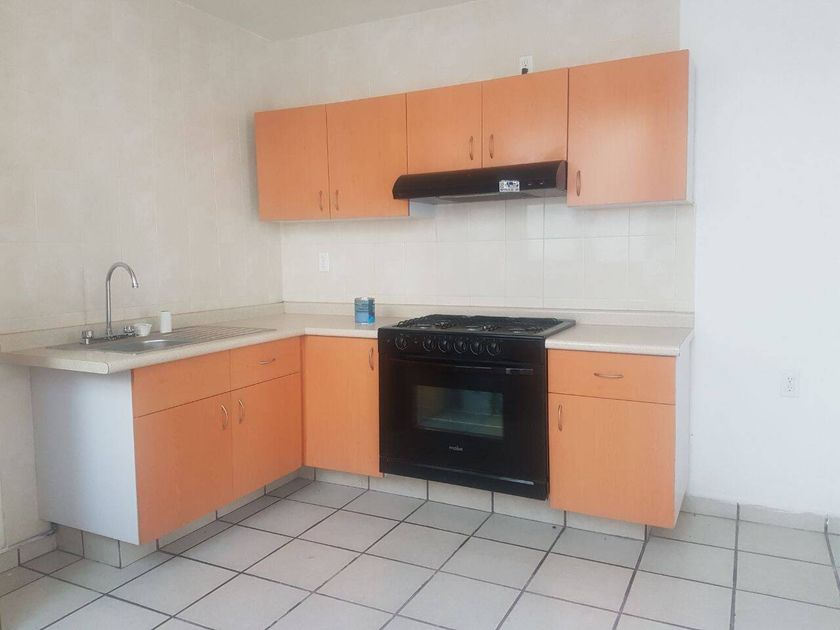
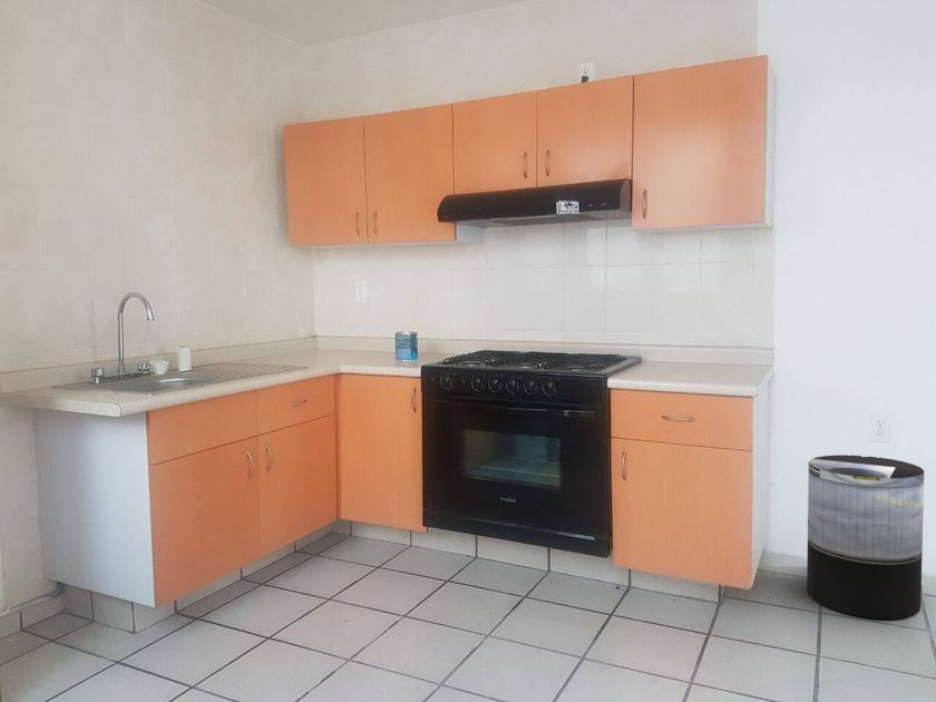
+ trash can [806,454,925,621]
